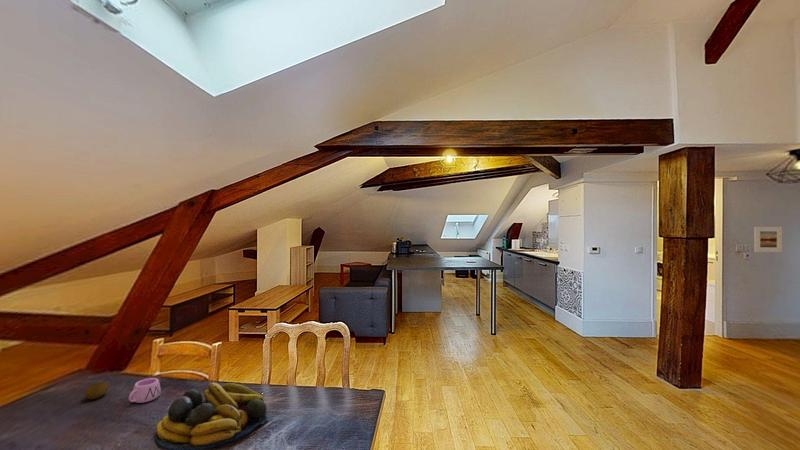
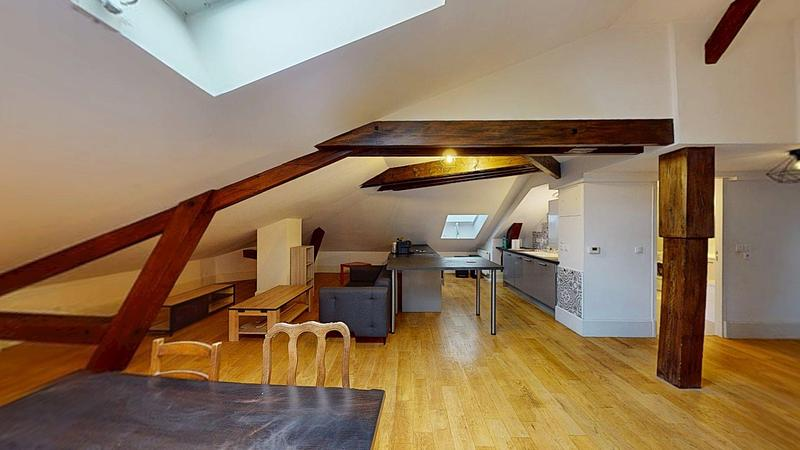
- fruit [84,381,110,400]
- fruit bowl [154,382,269,450]
- mug [128,377,162,404]
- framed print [753,226,783,253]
